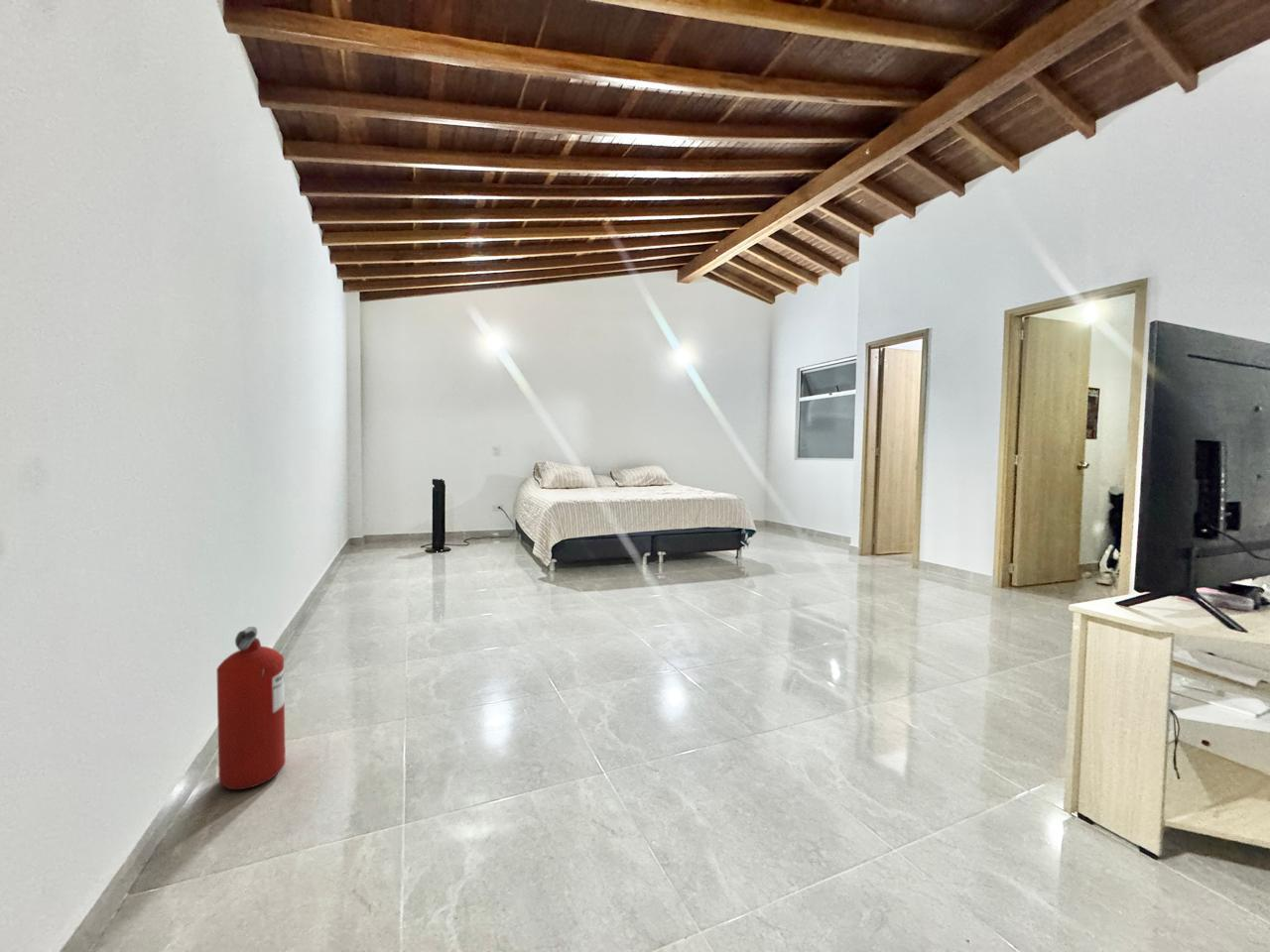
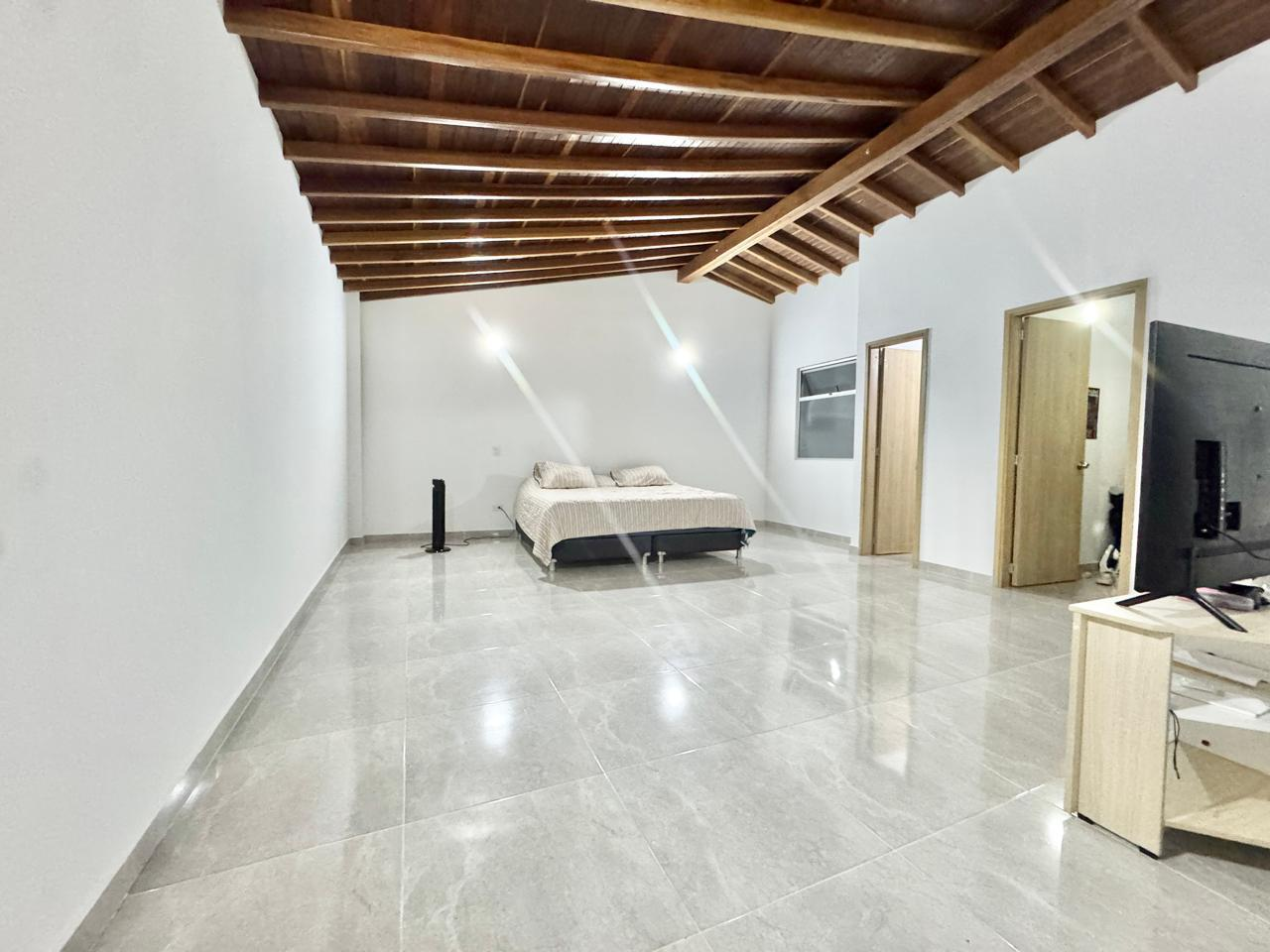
- fire extinguisher [215,626,287,790]
